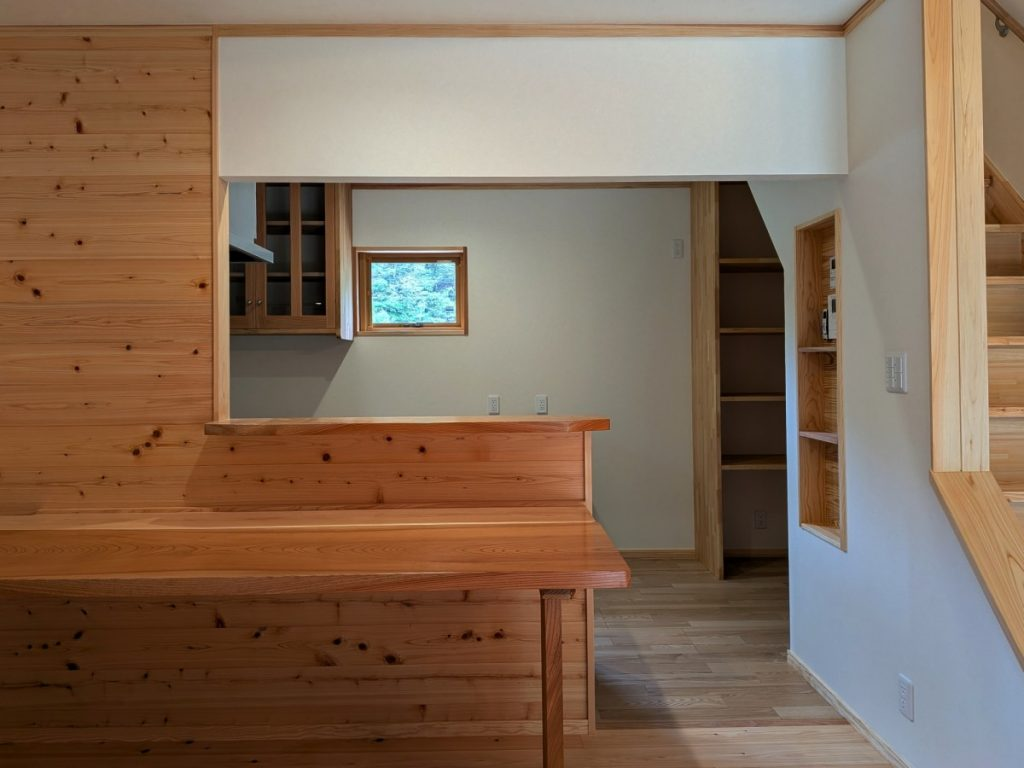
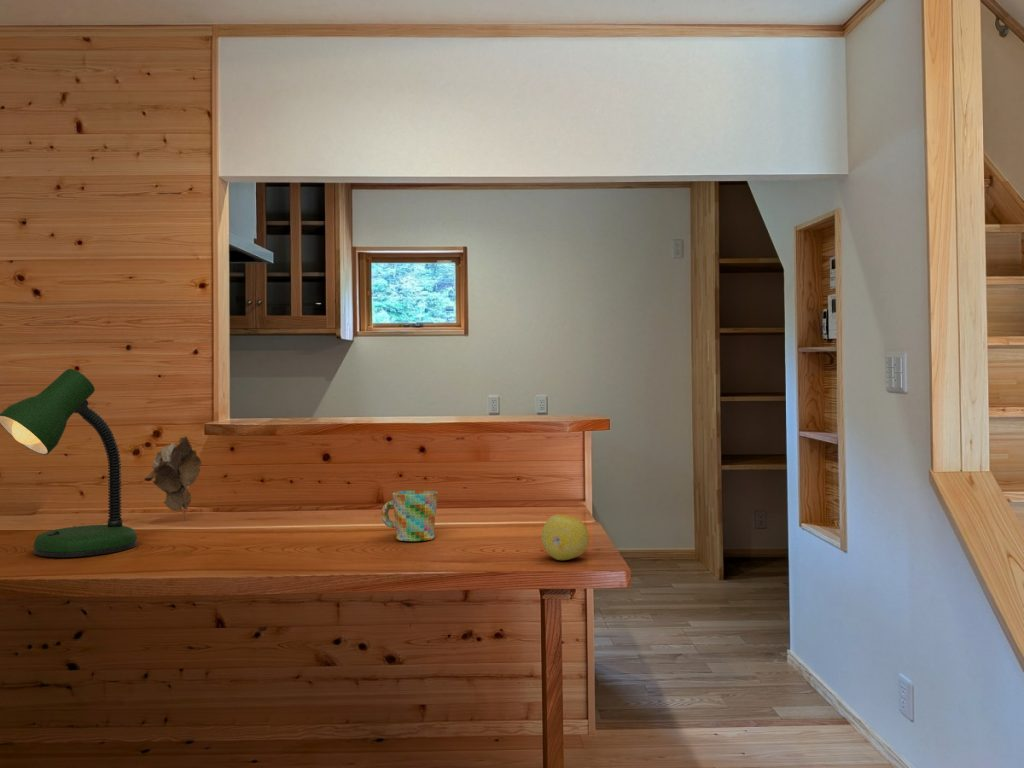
+ desk lamp [0,368,138,558]
+ plant [143,436,203,522]
+ fruit [541,514,590,561]
+ mug [380,489,439,542]
